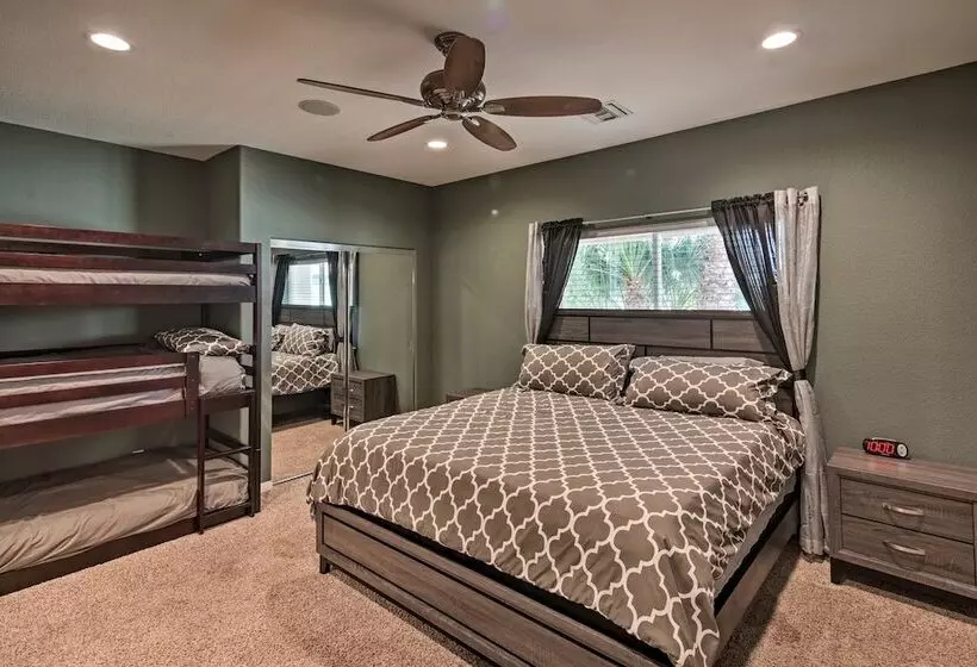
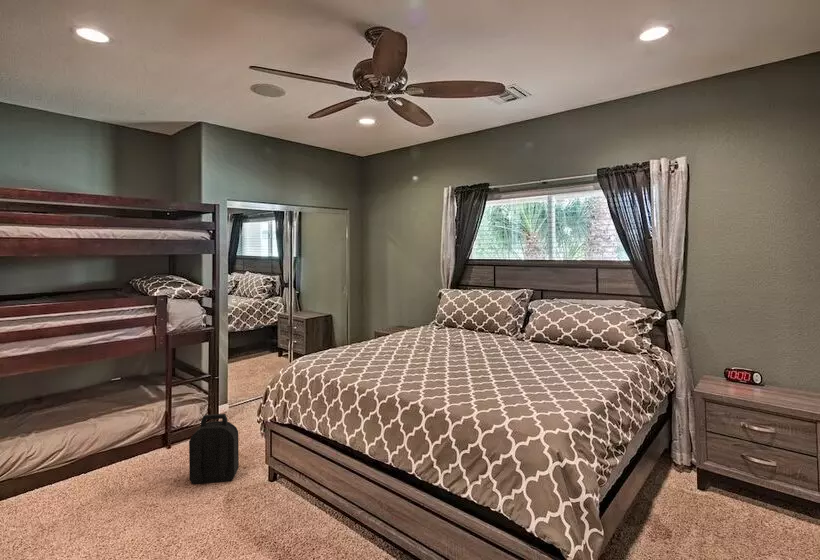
+ backpack [188,413,240,485]
